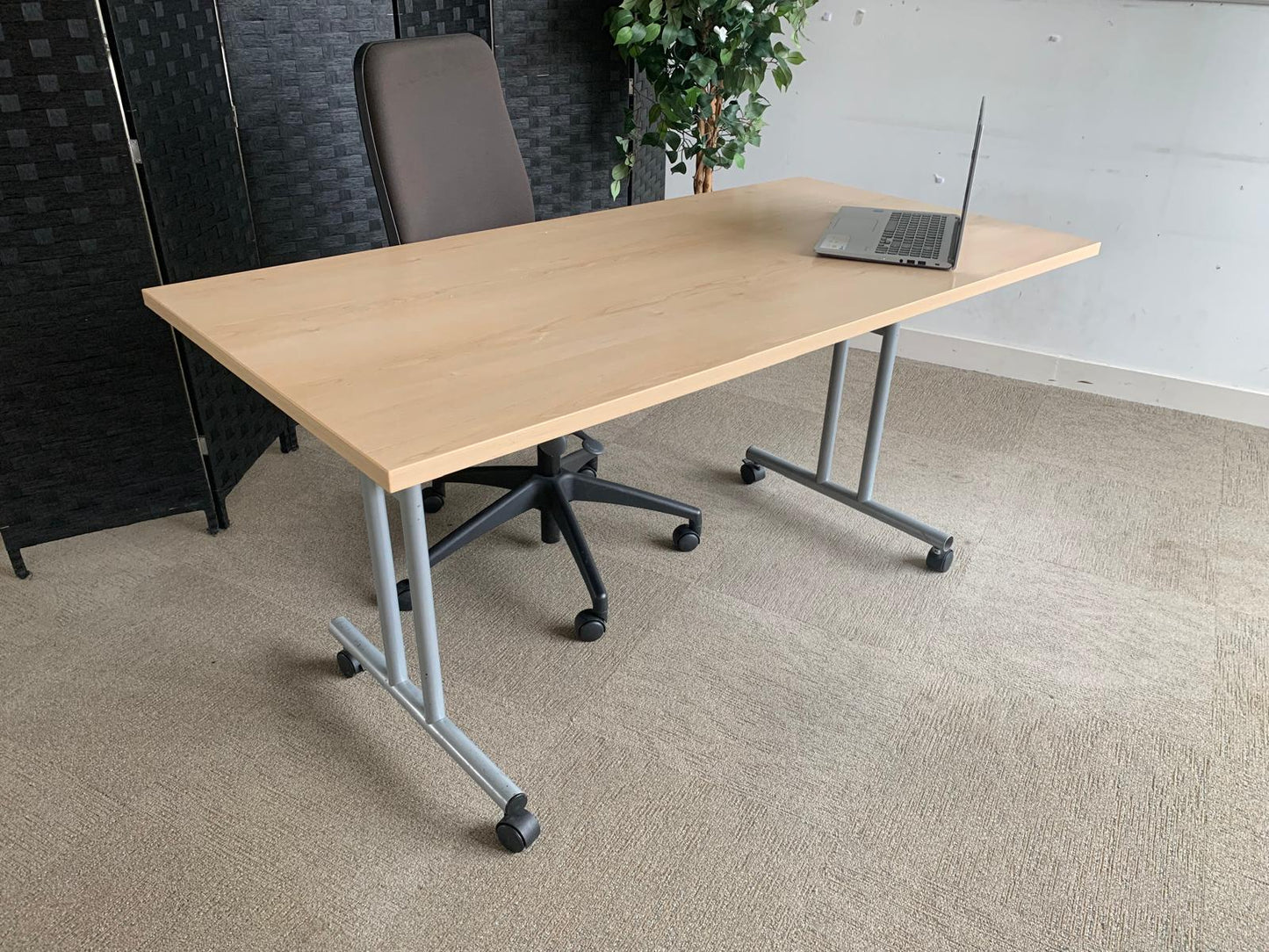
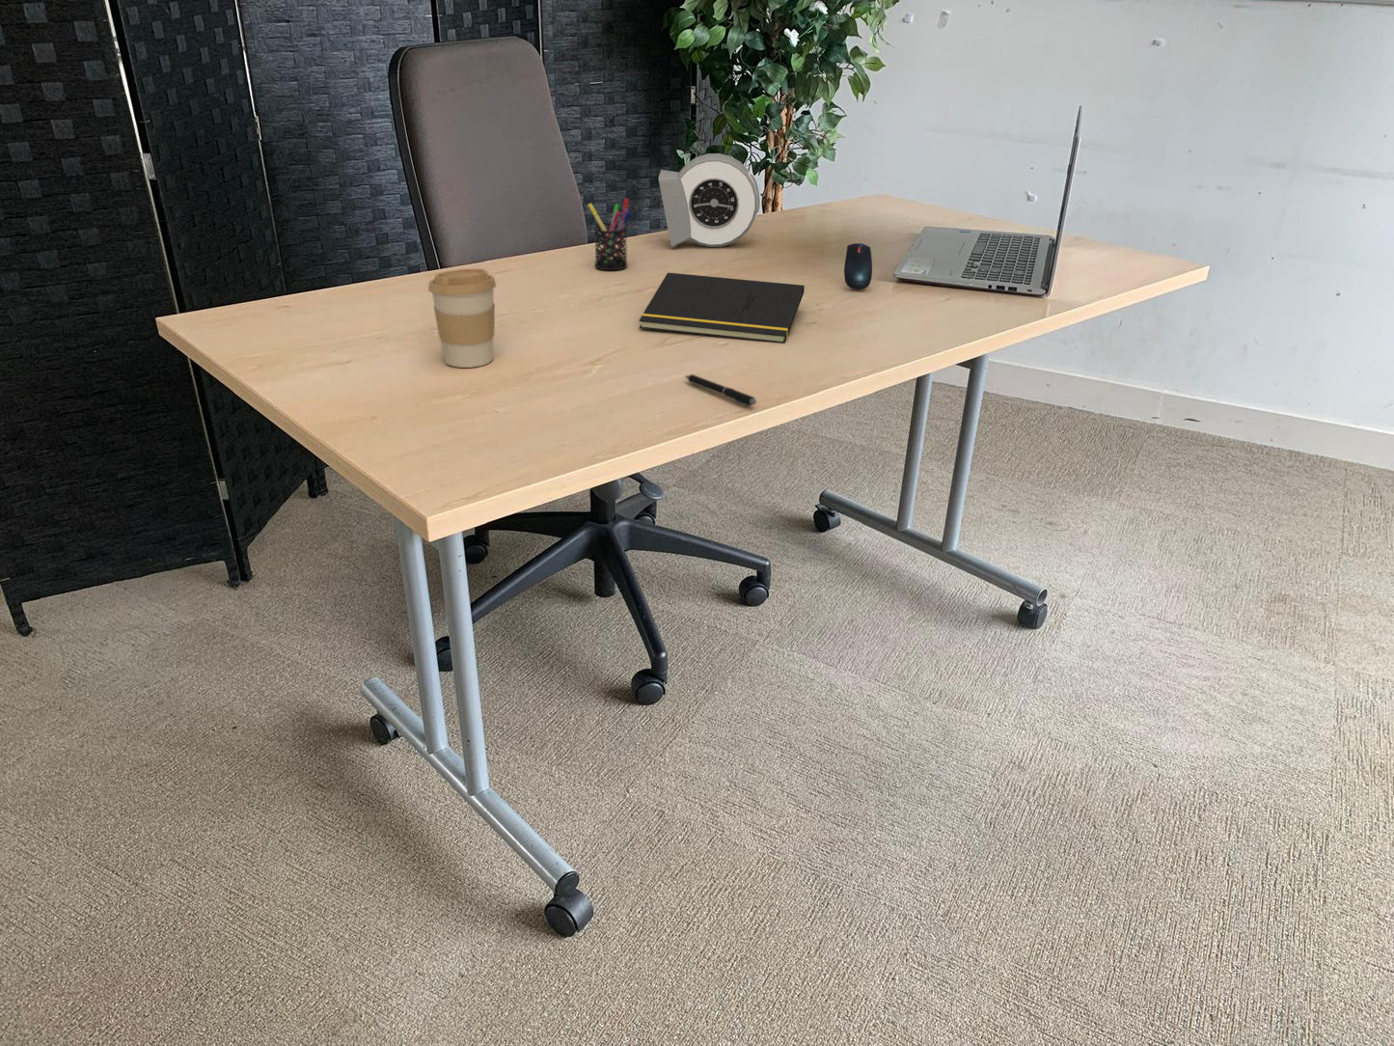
+ notepad [637,272,805,345]
+ coffee cup [427,268,497,368]
+ pen [684,374,757,408]
+ pen holder [587,198,632,271]
+ mouse [844,242,873,290]
+ alarm clock [658,153,760,249]
